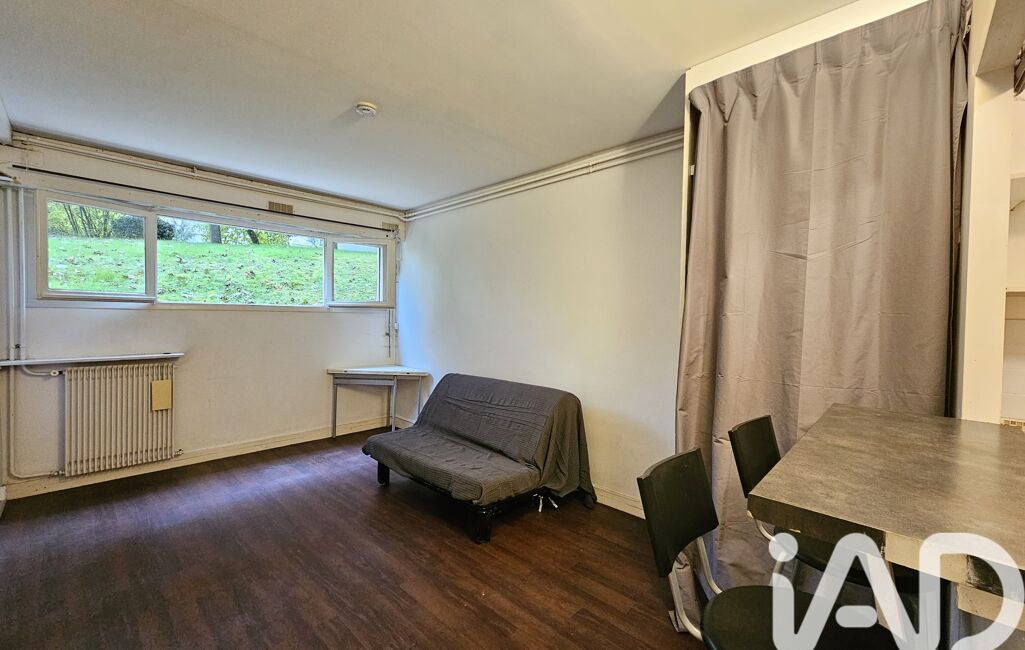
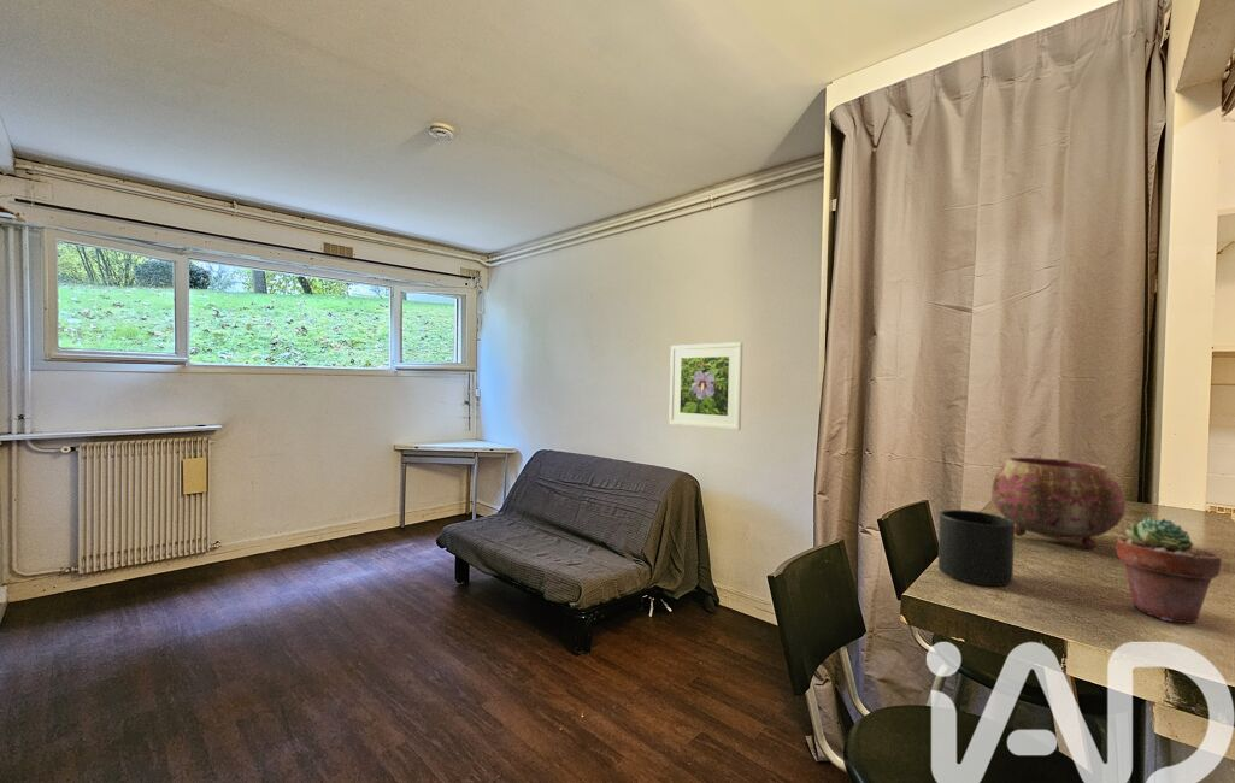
+ potted succulent [1115,517,1222,624]
+ bowl [990,457,1127,551]
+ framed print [668,341,745,431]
+ mug [937,508,1016,587]
